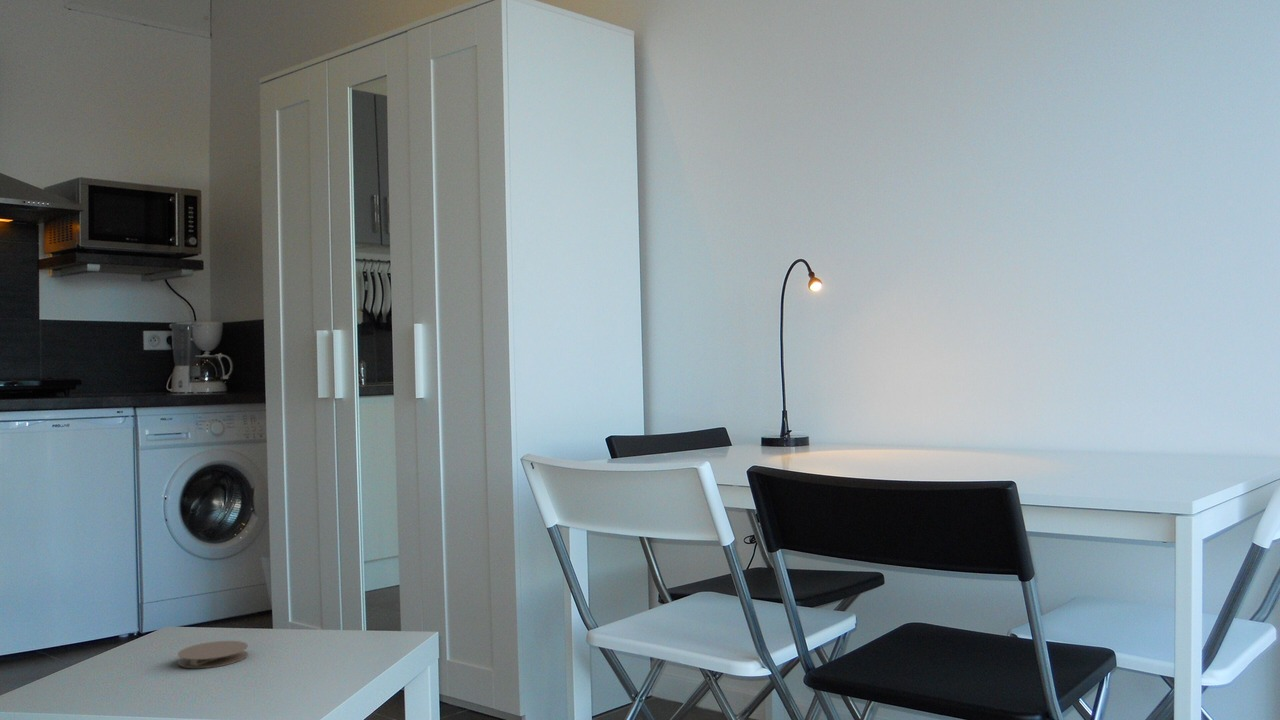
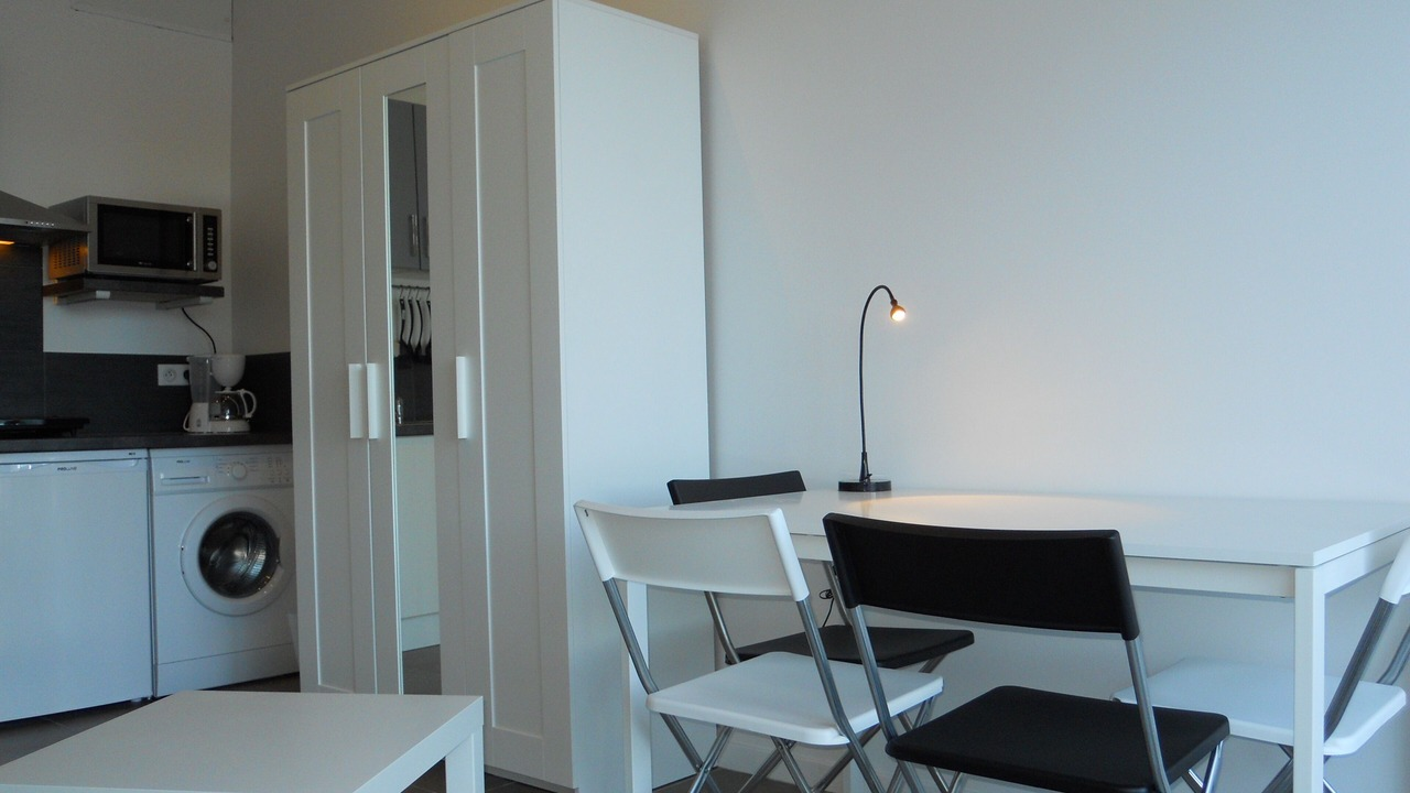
- coaster [177,640,249,669]
